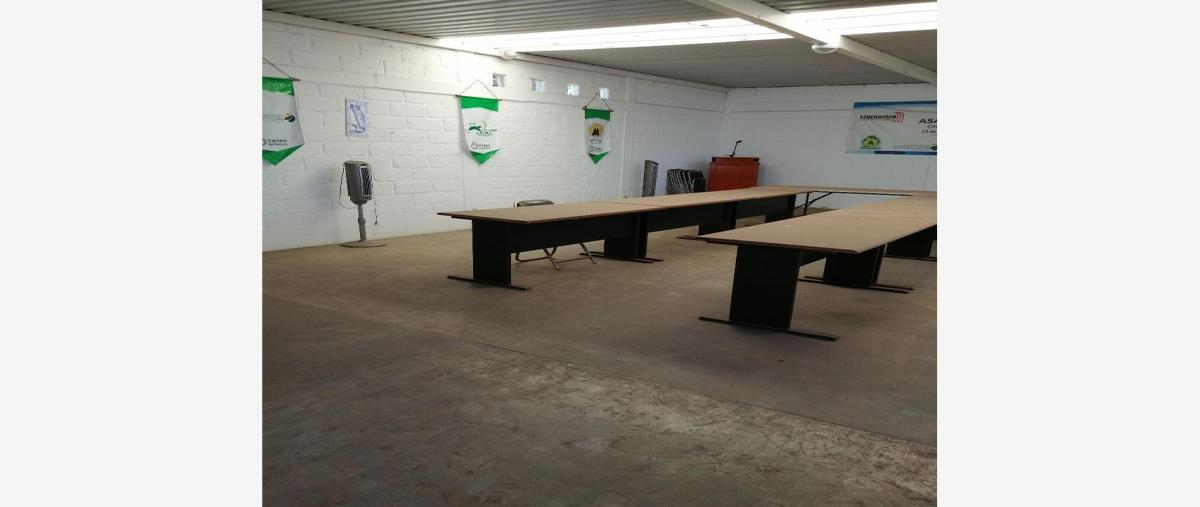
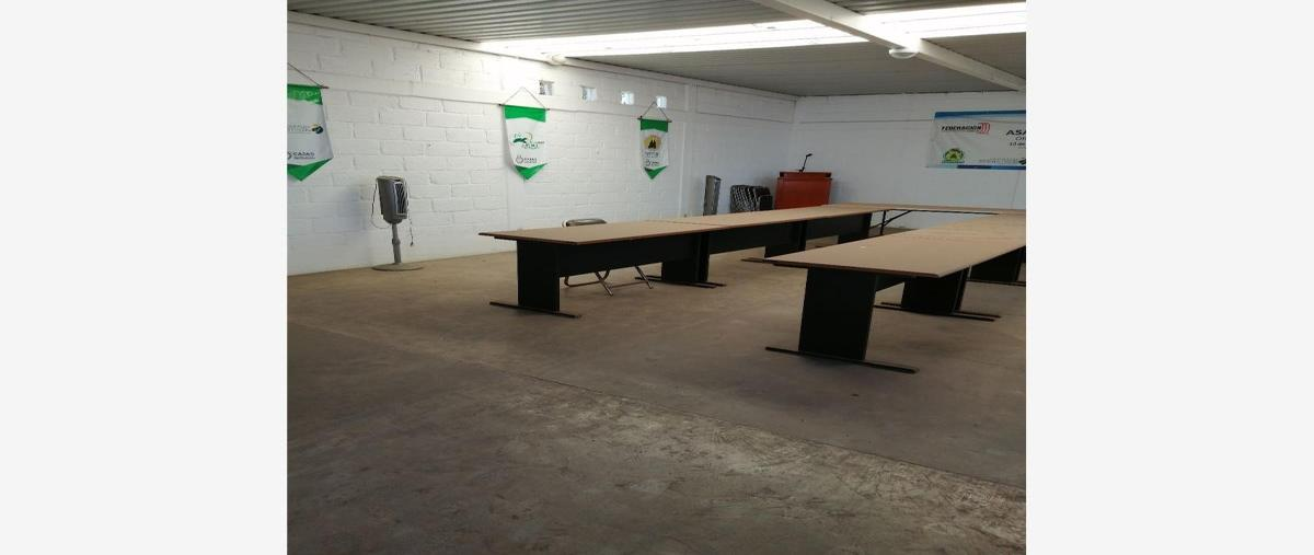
- wall art [344,97,370,139]
